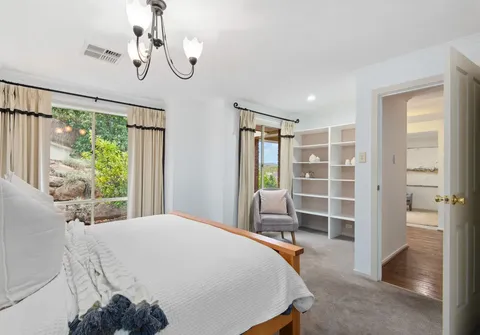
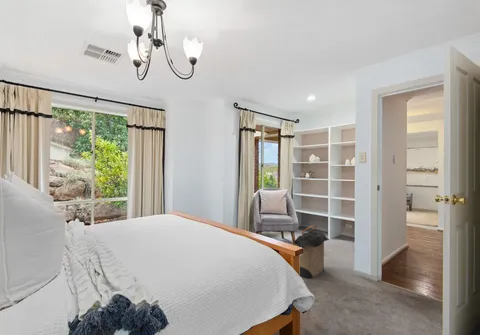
+ laundry hamper [292,224,330,280]
